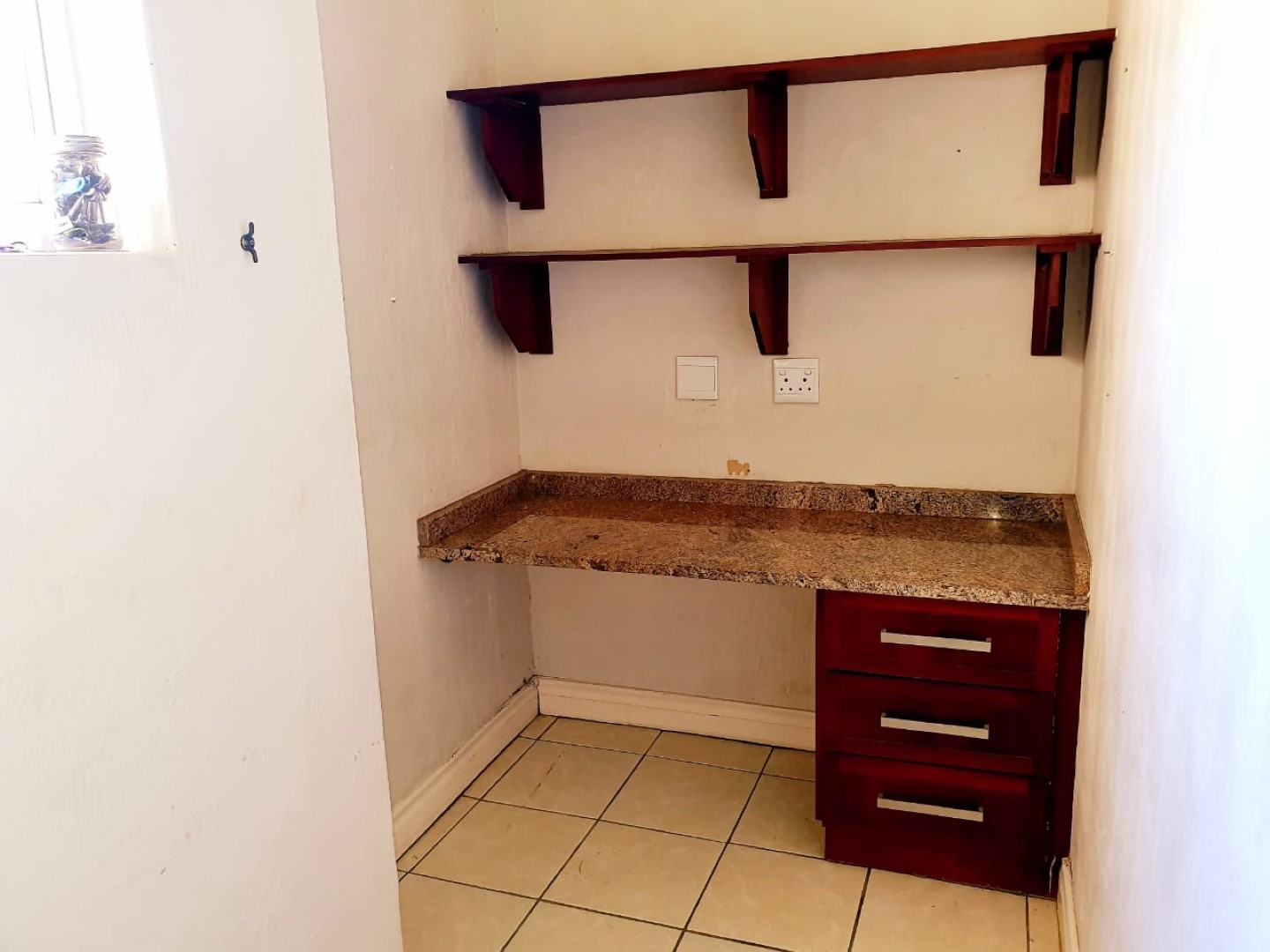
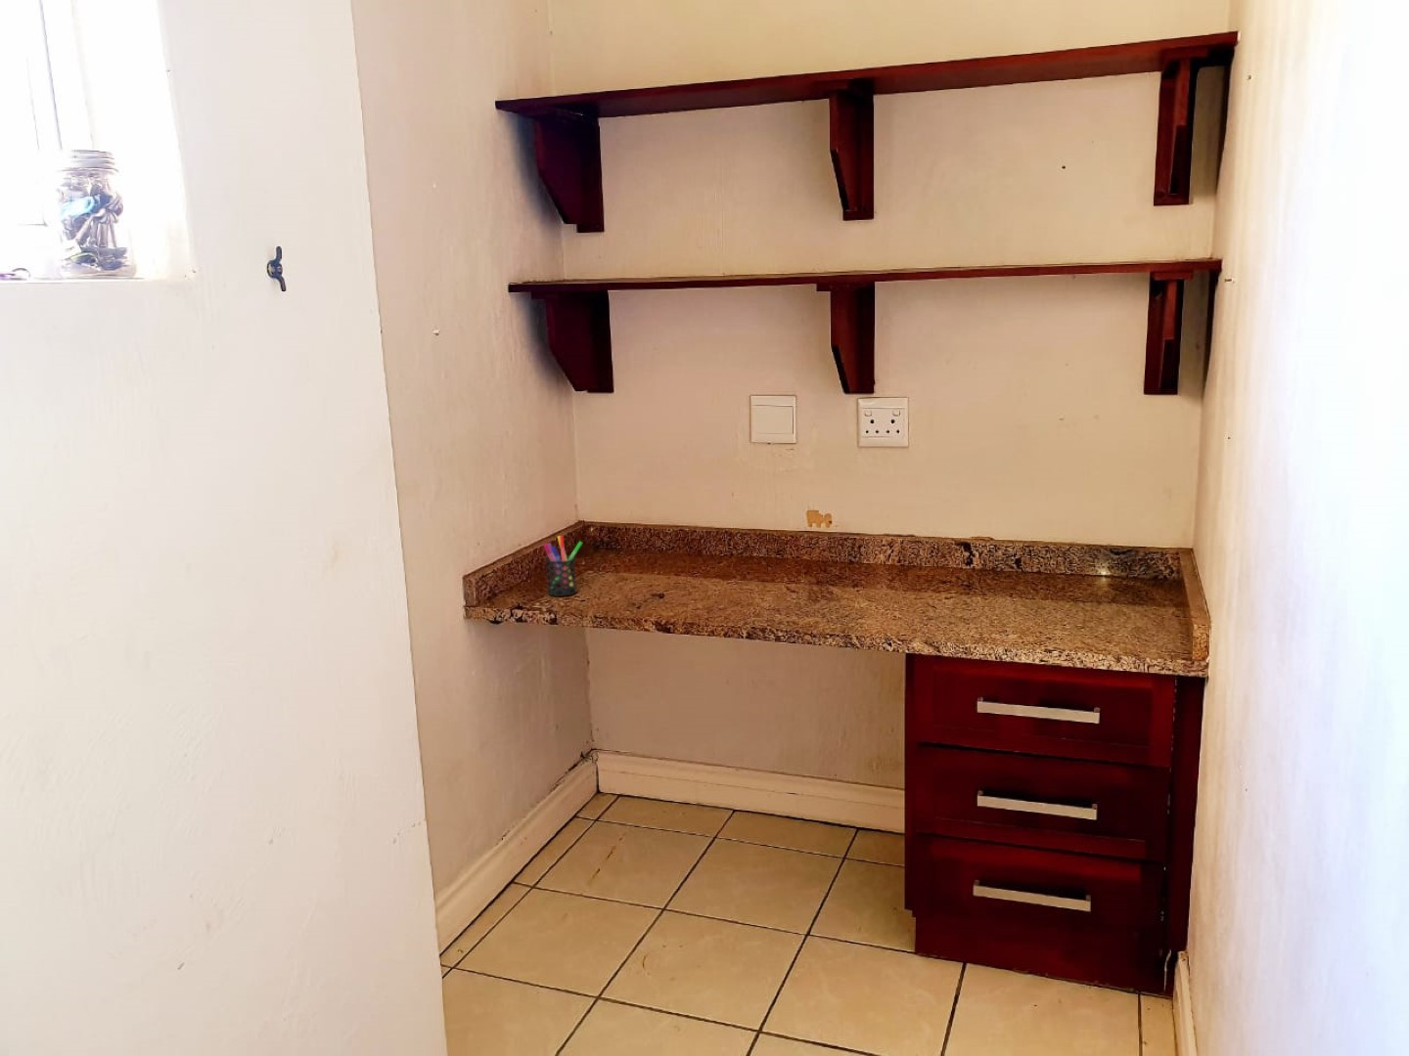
+ pen holder [543,535,584,598]
